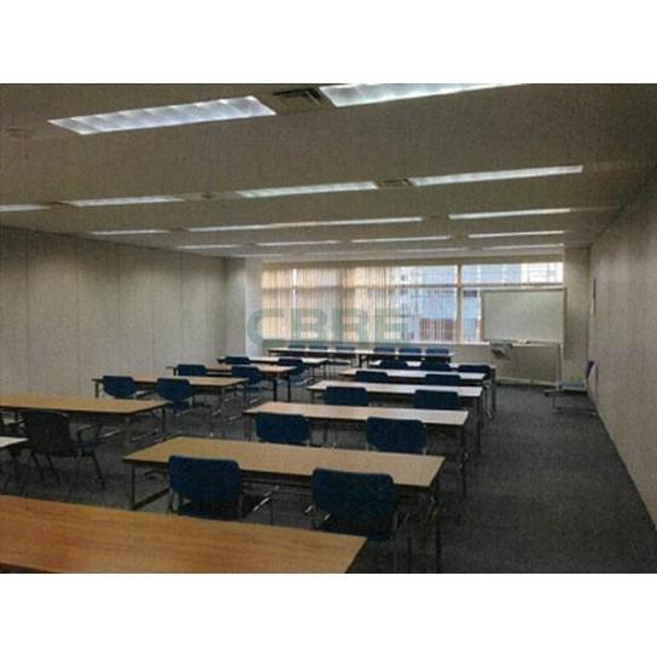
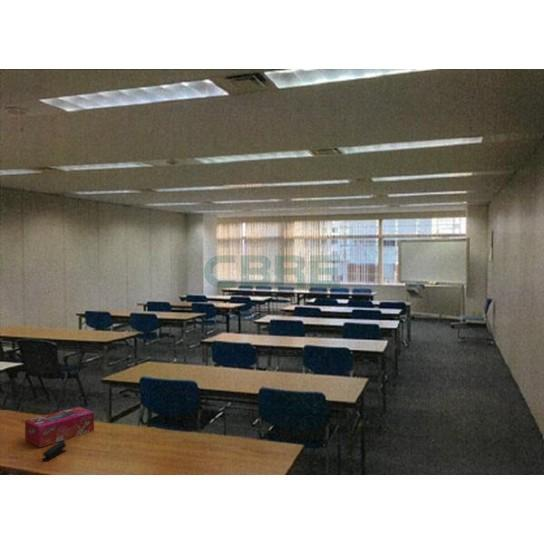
+ stapler [41,440,67,462]
+ tissue box [24,406,95,449]
